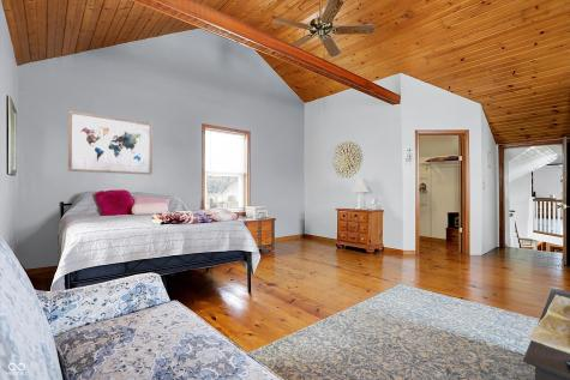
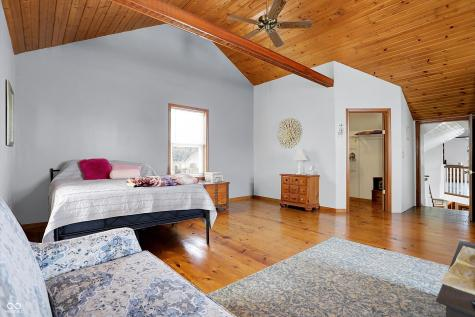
- wall art [67,109,154,176]
